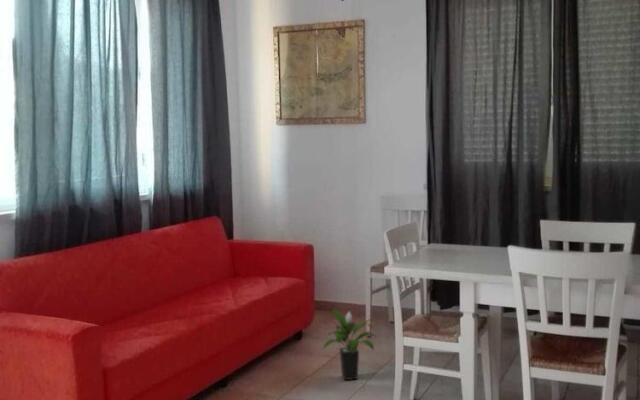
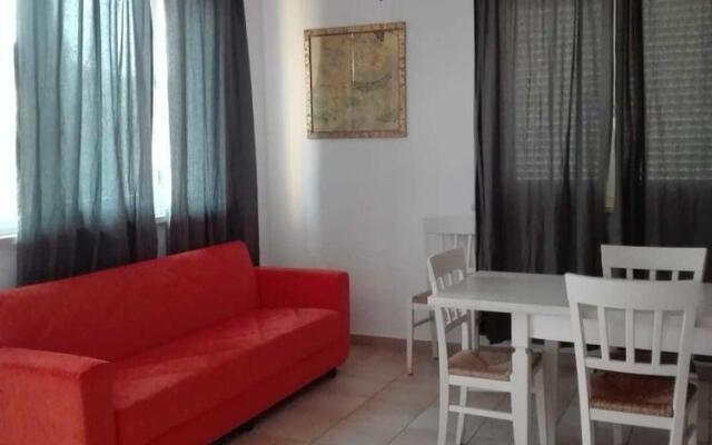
- potted plant [322,308,378,381]
